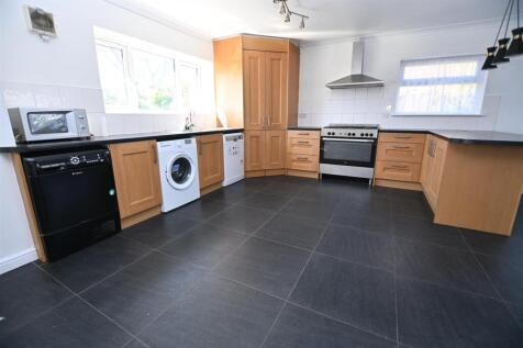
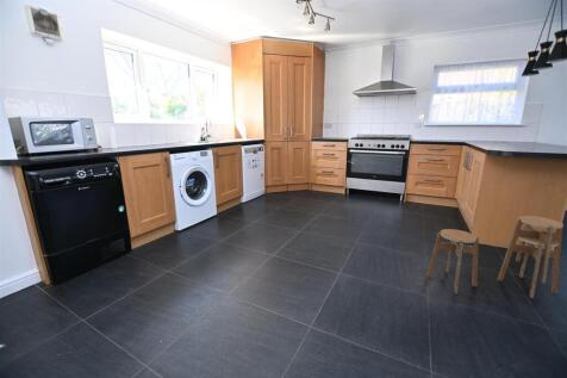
+ stool [425,215,565,299]
